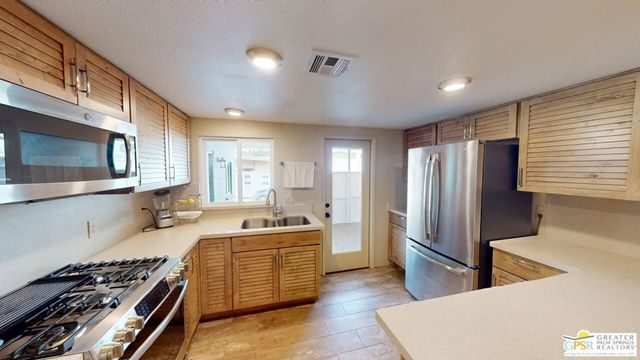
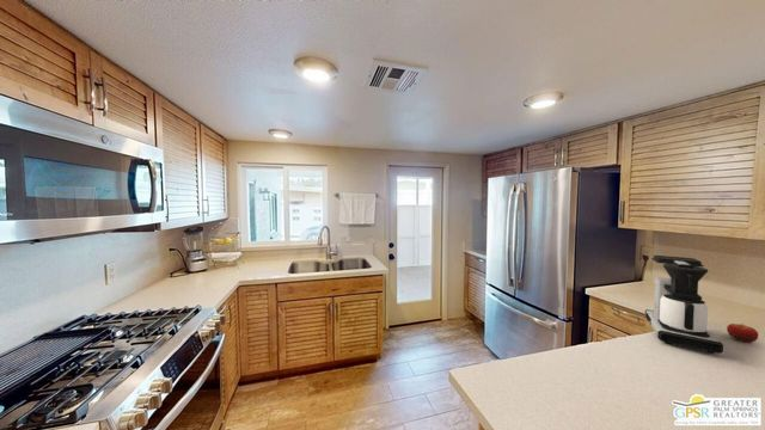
+ fruit [726,322,759,344]
+ coffee maker [643,254,724,355]
